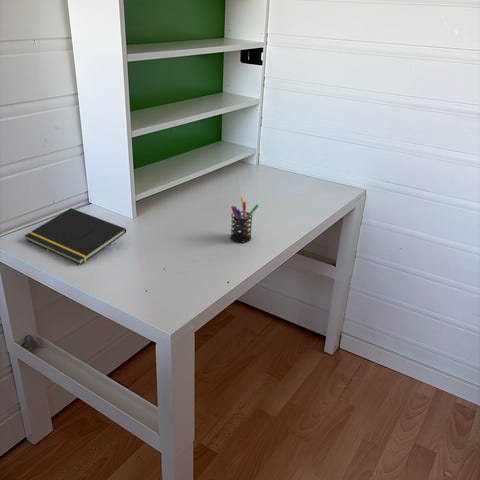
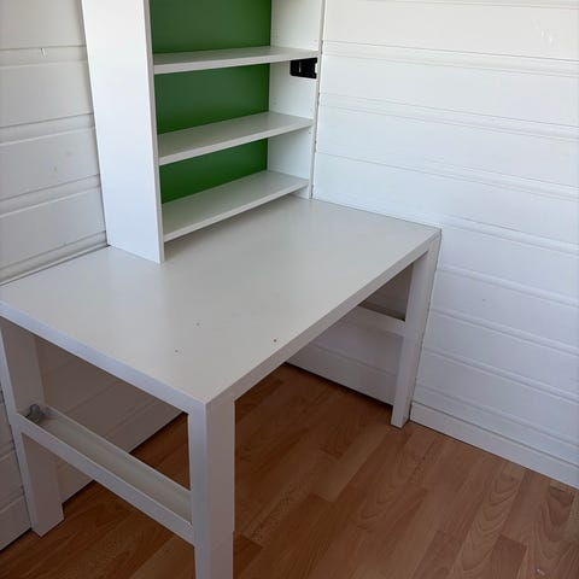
- pen holder [230,196,260,244]
- notepad [24,207,127,265]
